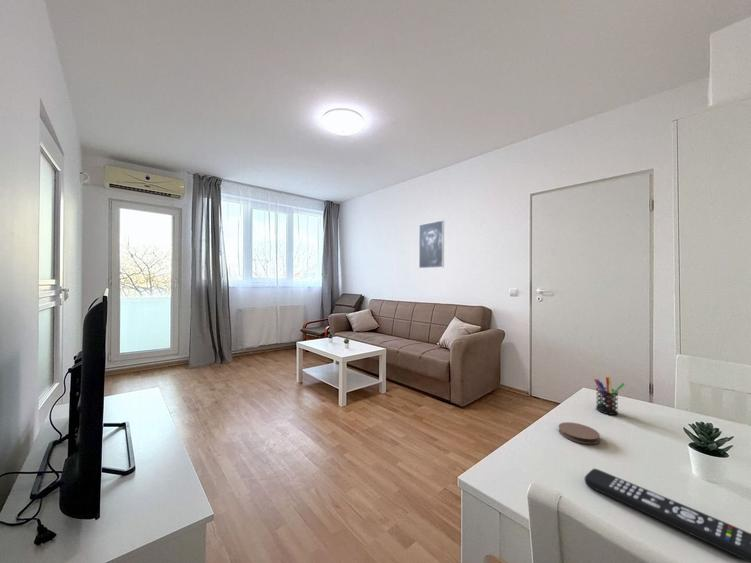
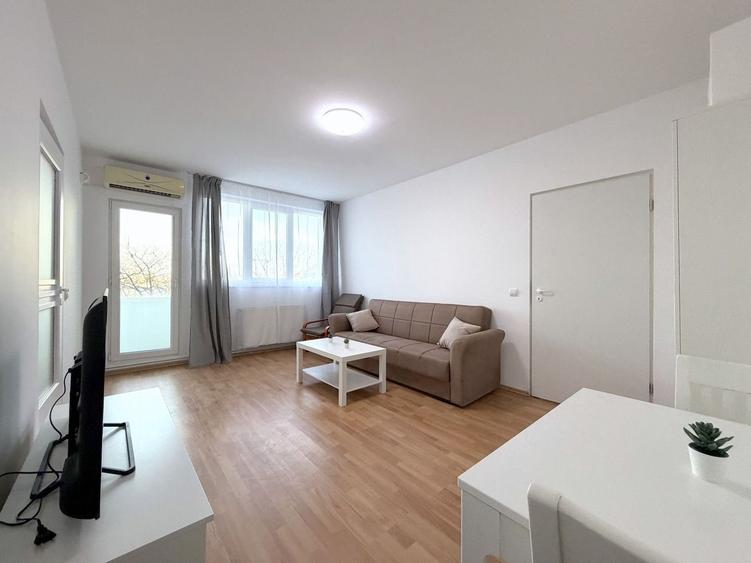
- pen holder [593,375,625,416]
- coaster [558,421,601,445]
- remote control [584,468,751,563]
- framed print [418,219,445,269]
